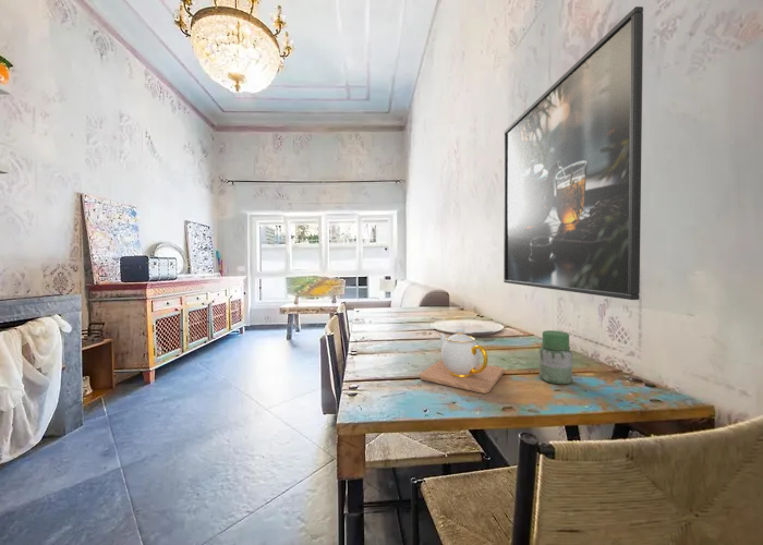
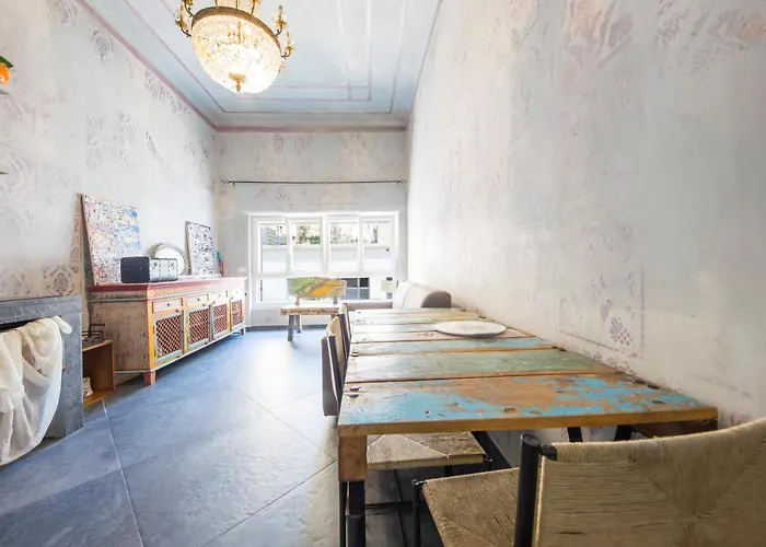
- jar [538,329,573,386]
- teapot [419,327,506,395]
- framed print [502,5,644,301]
